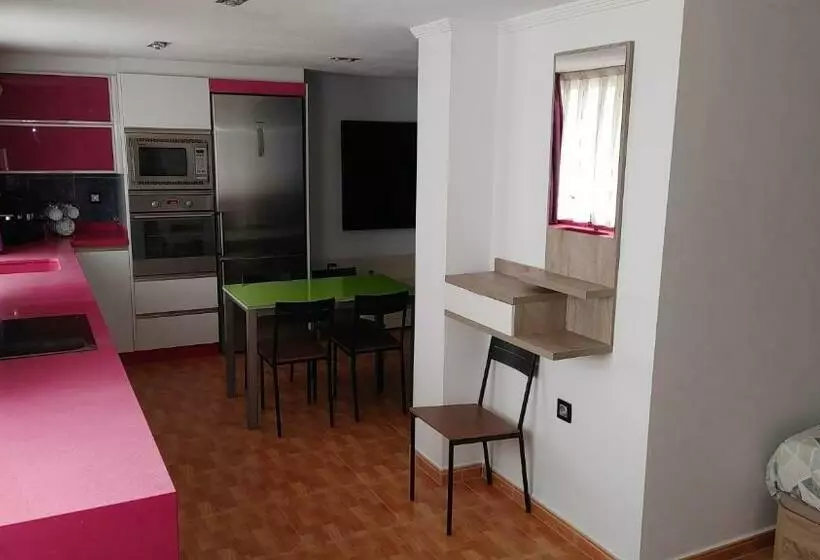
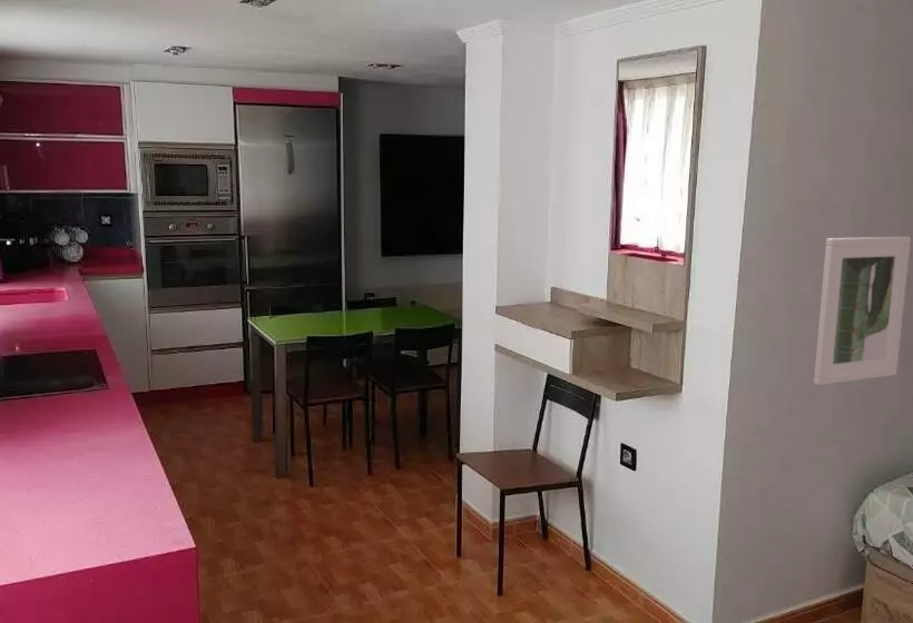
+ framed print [813,236,912,386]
